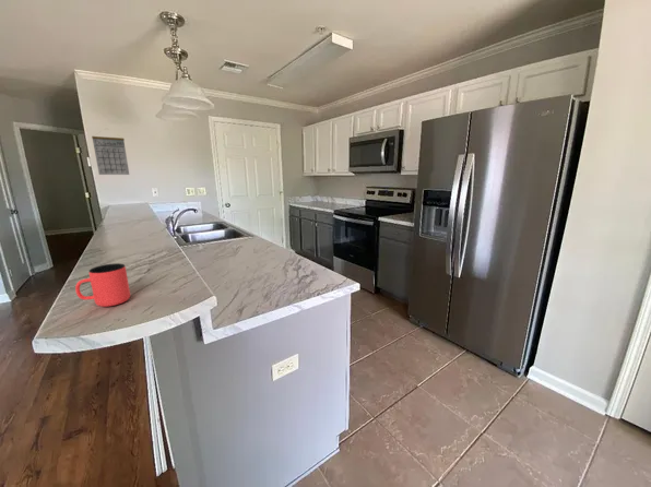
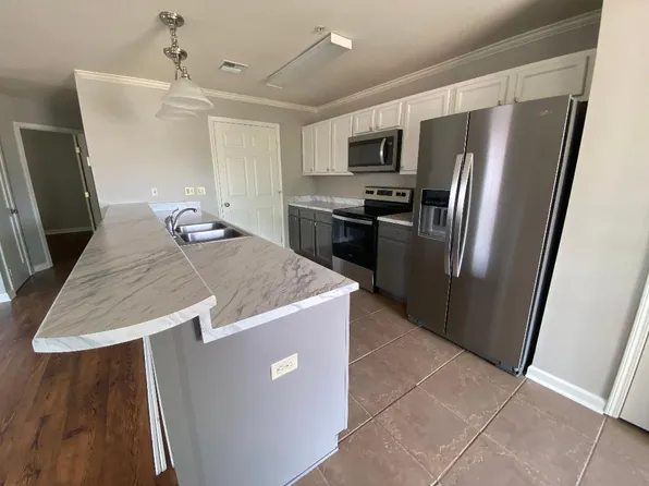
- cup [74,262,131,308]
- calendar [91,127,130,176]
